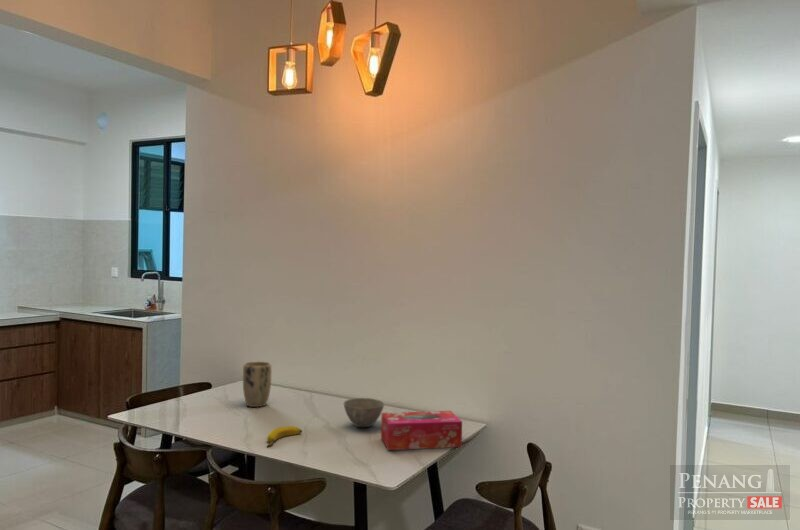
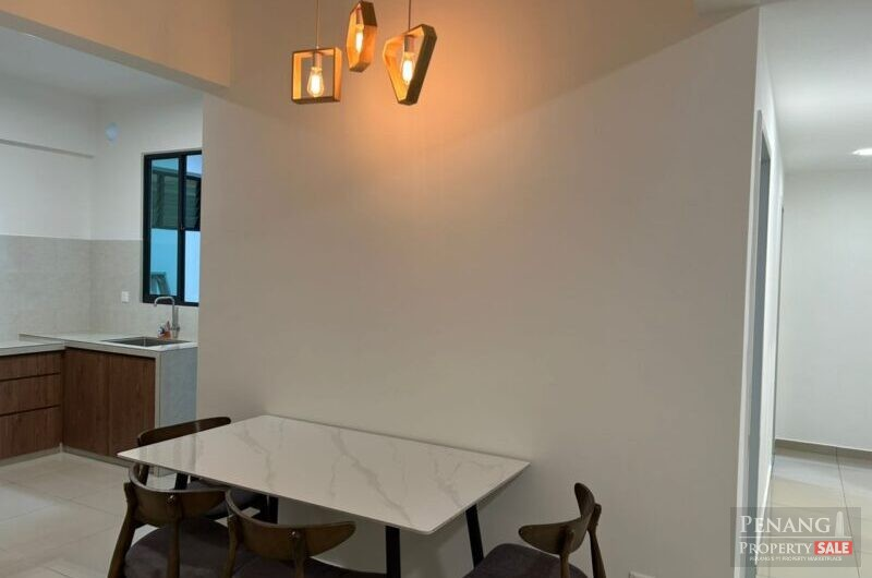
- bowl [343,397,385,428]
- banana [266,425,303,448]
- tissue box [380,410,463,451]
- plant pot [242,360,272,408]
